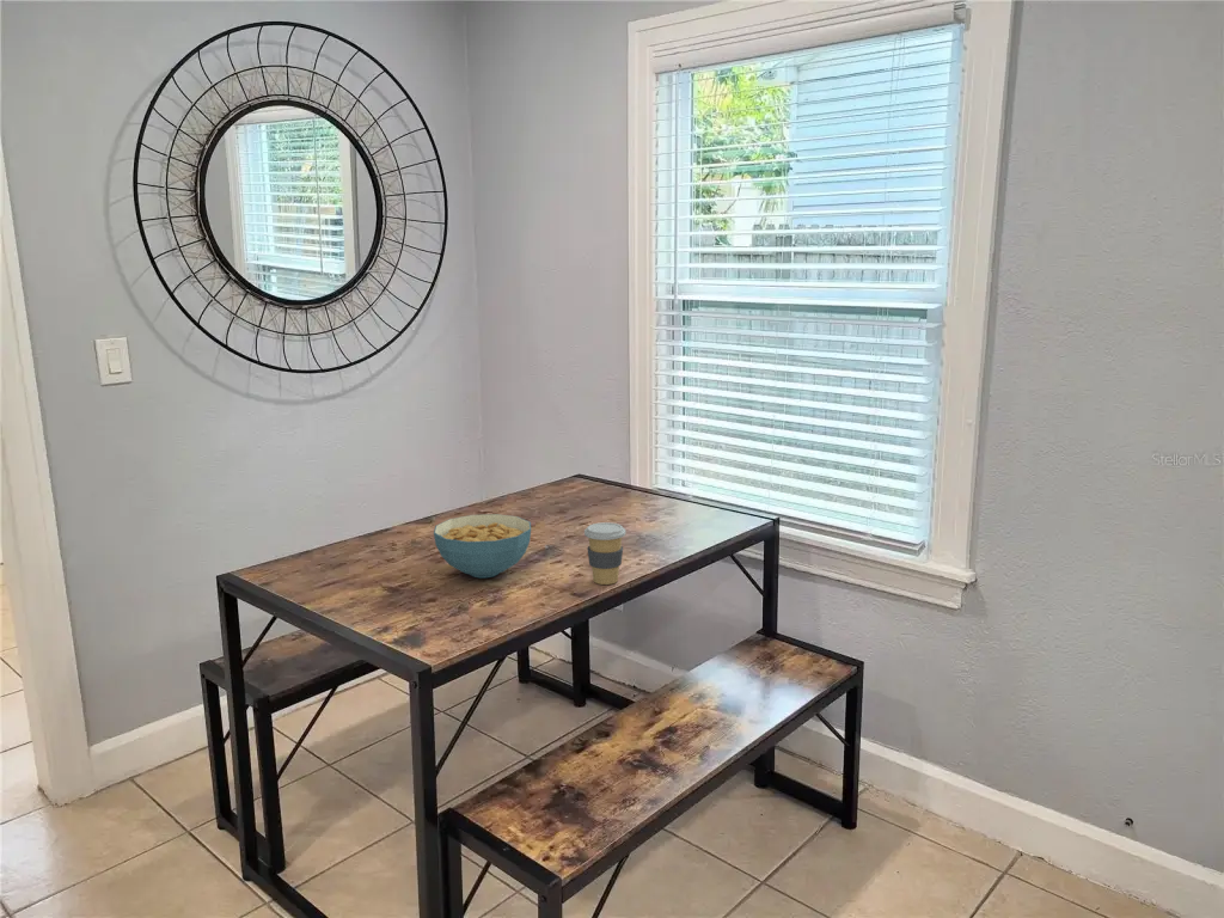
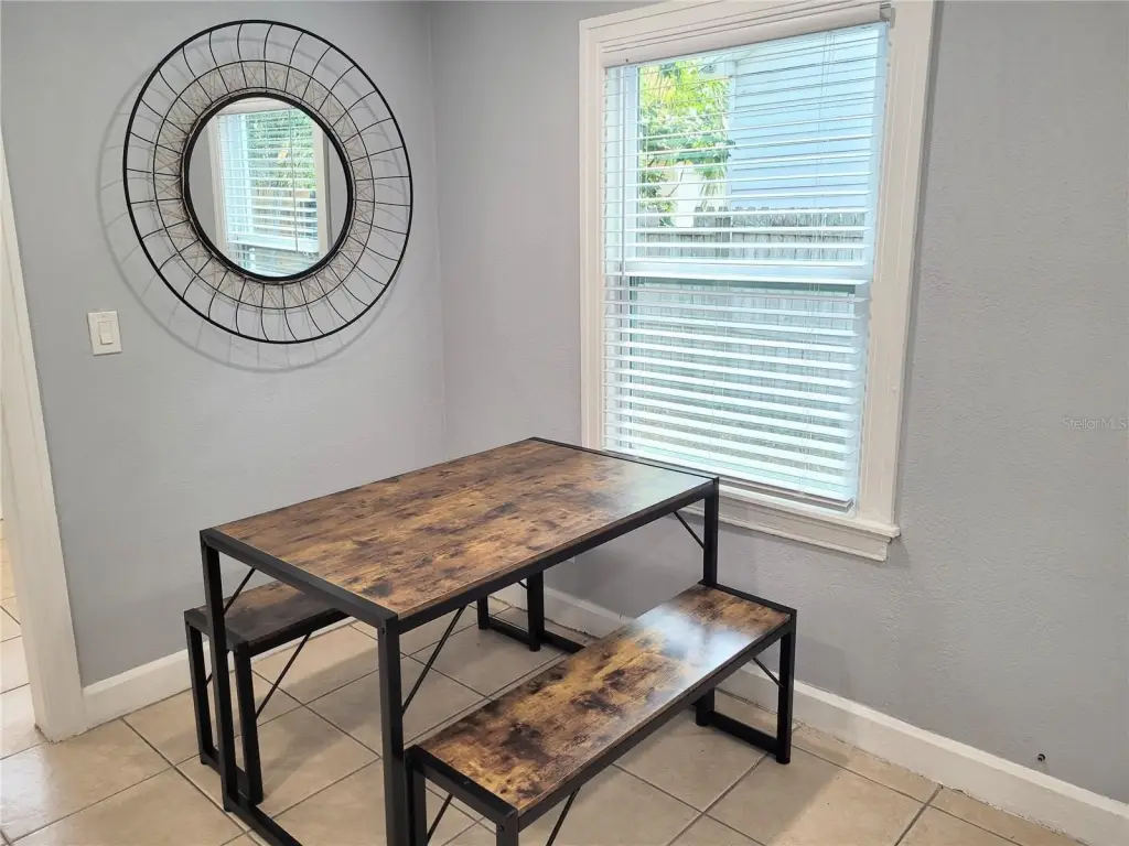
- coffee cup [583,521,626,586]
- cereal bowl [433,513,532,579]
